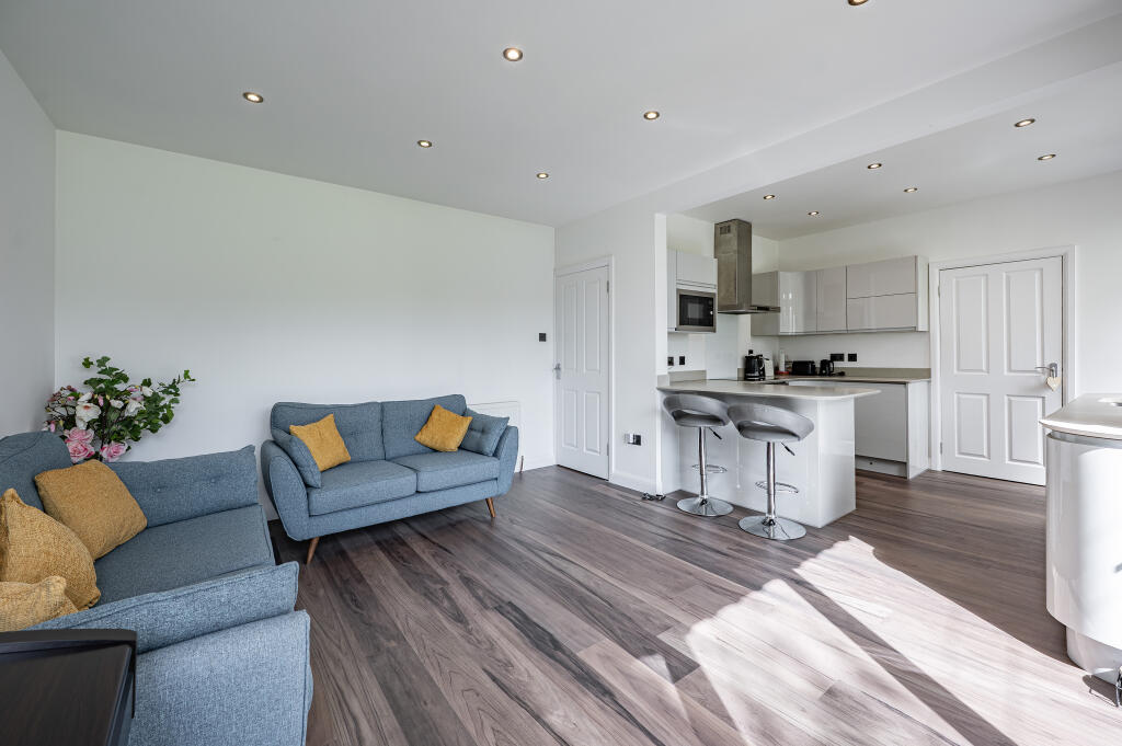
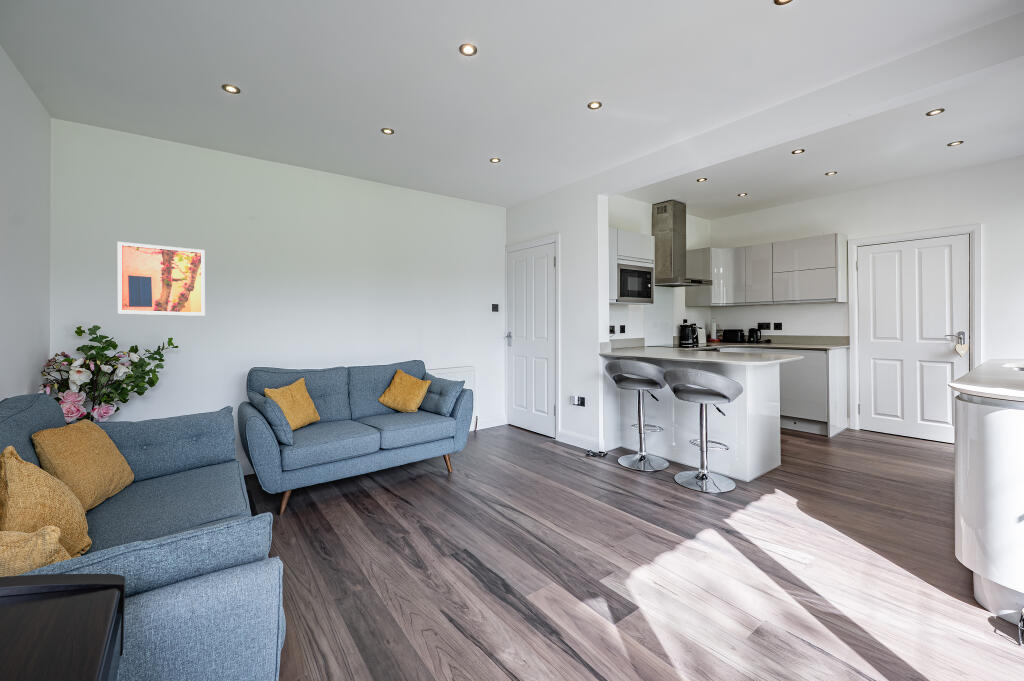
+ wall art [117,241,206,317]
